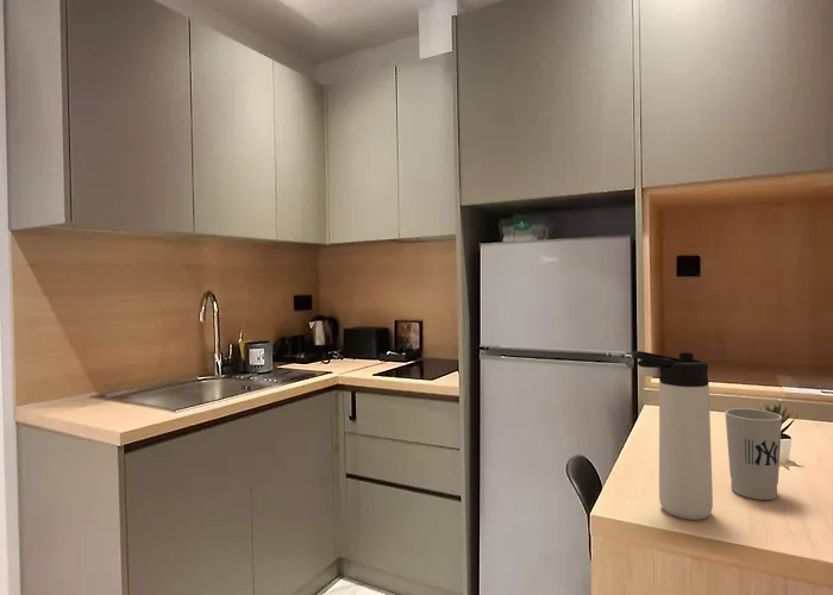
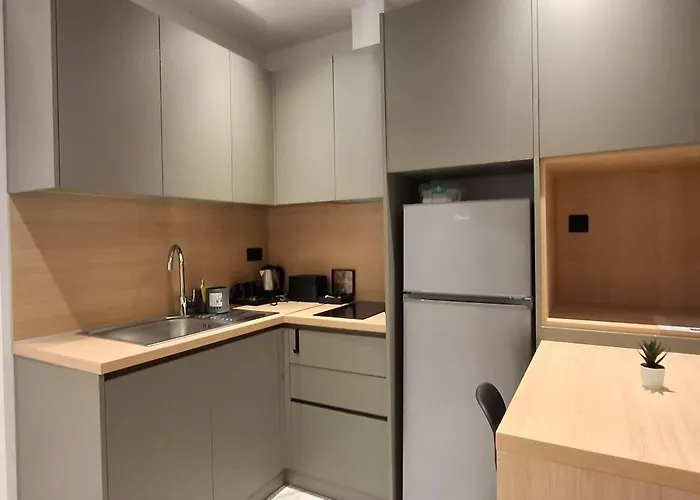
- cup [724,407,783,501]
- thermos bottle [632,350,714,520]
